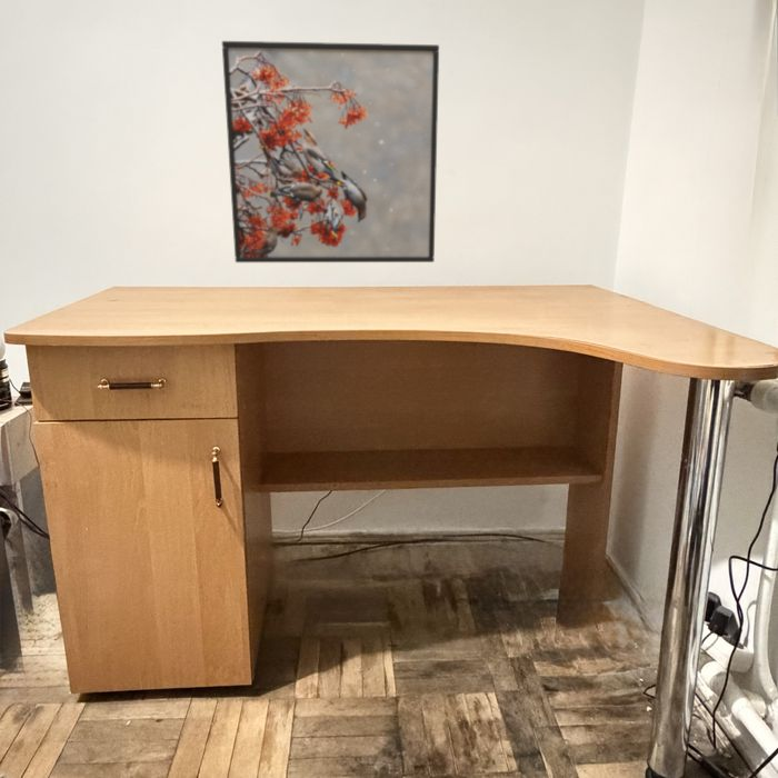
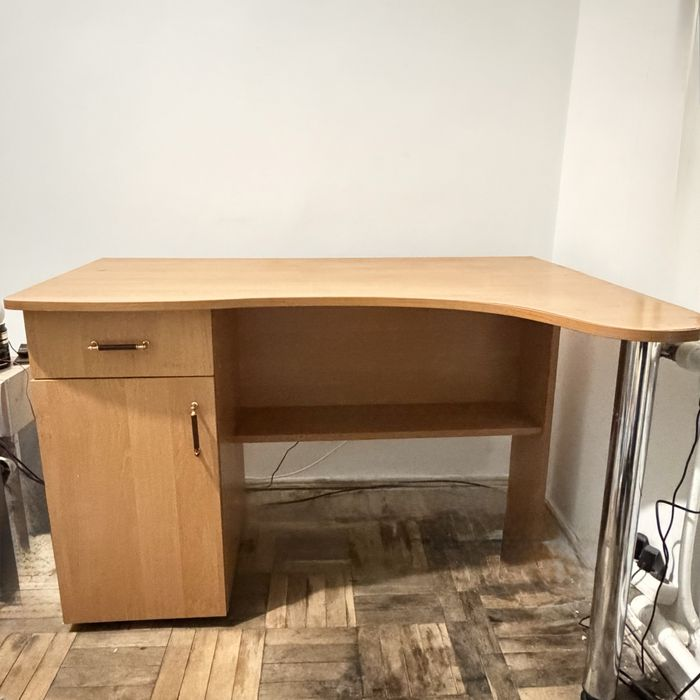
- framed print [221,40,440,263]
